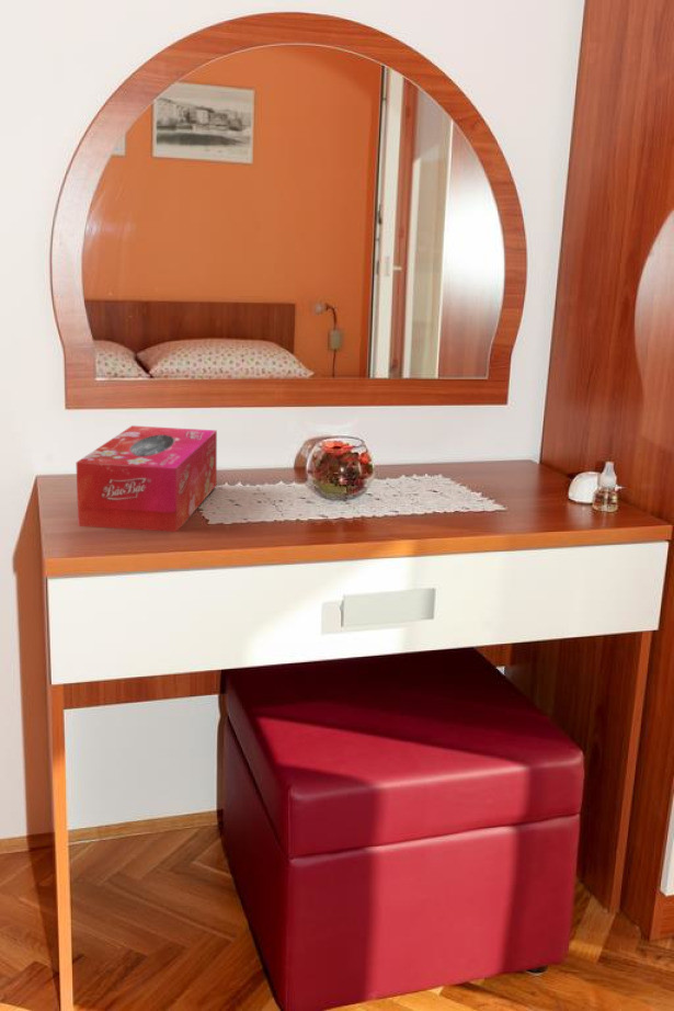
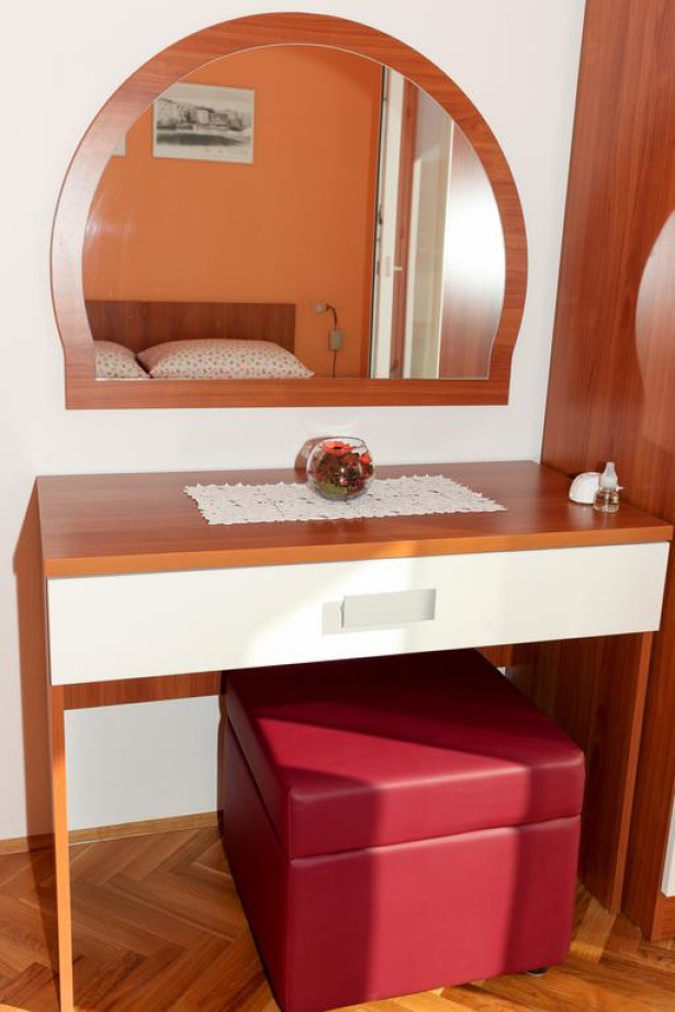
- tissue box [76,424,218,533]
